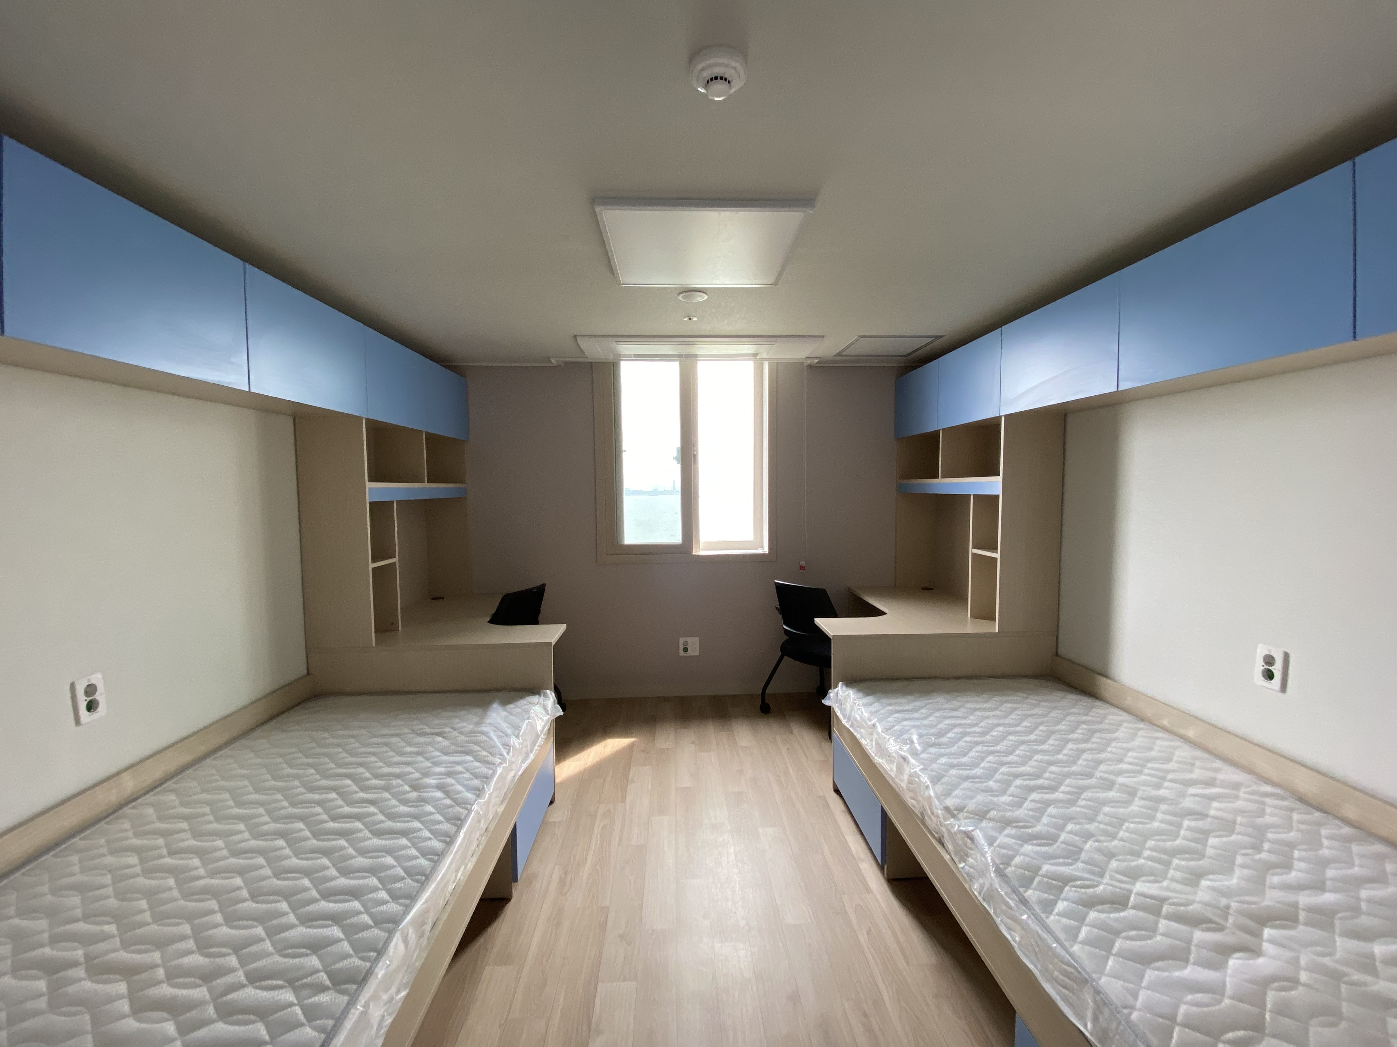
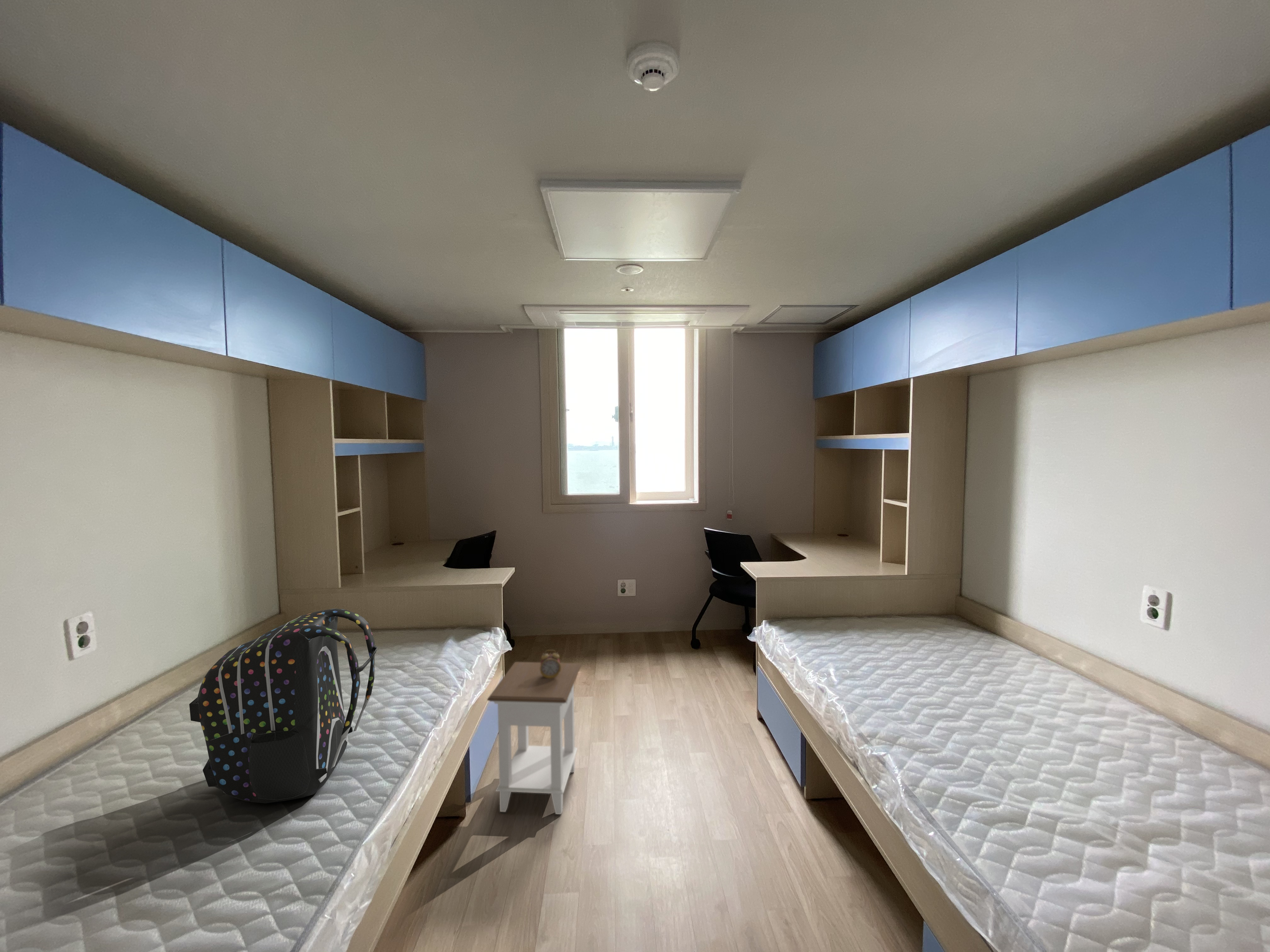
+ nightstand [487,661,582,815]
+ alarm clock [540,649,561,678]
+ backpack [189,608,378,804]
